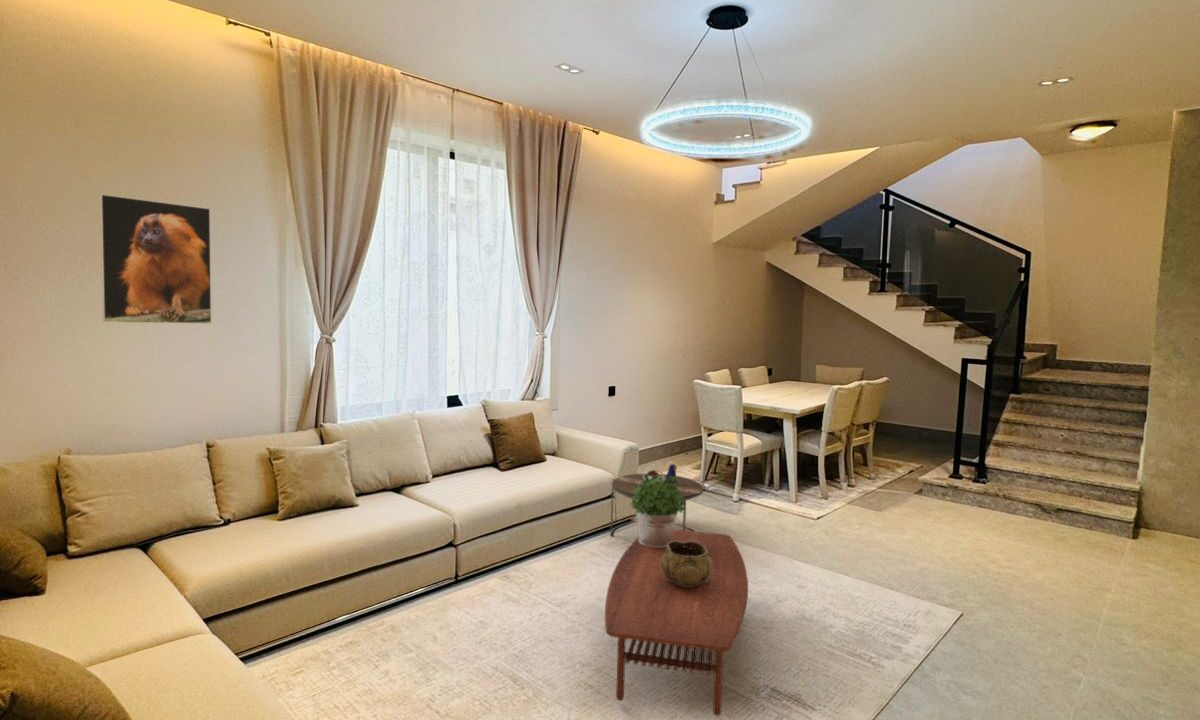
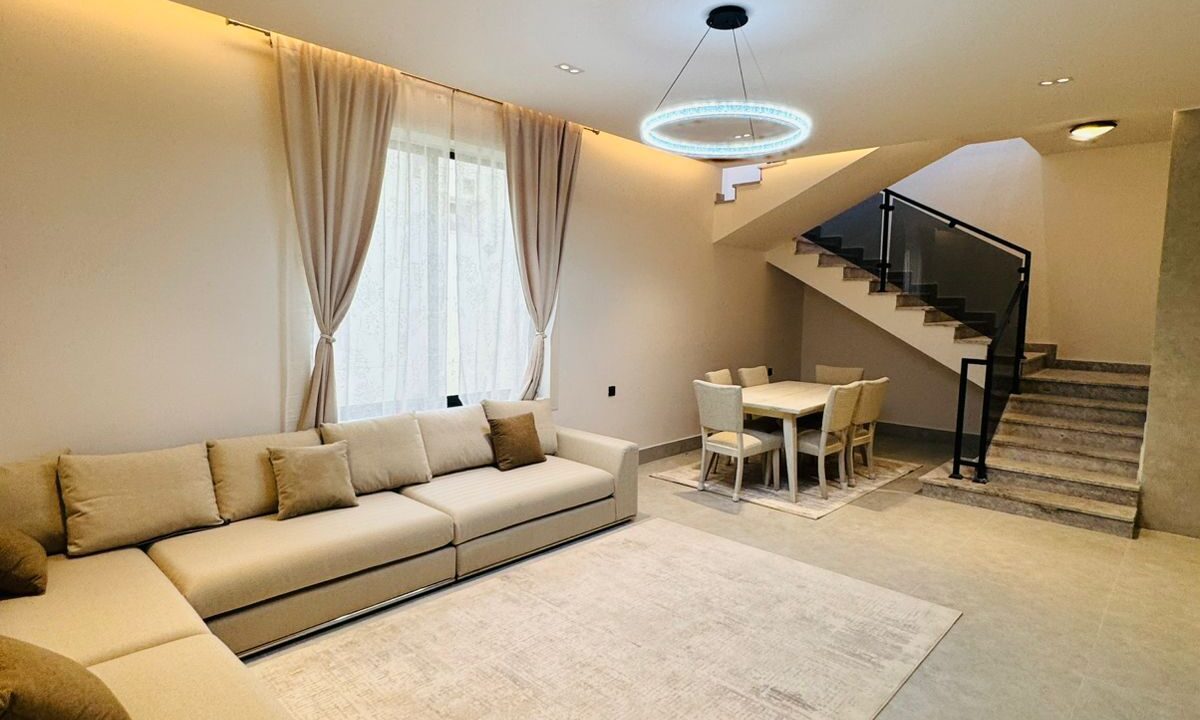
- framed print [99,193,213,325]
- side table [610,463,704,537]
- coffee table [604,528,749,717]
- potted plant [630,474,684,548]
- decorative bowl [661,541,712,586]
